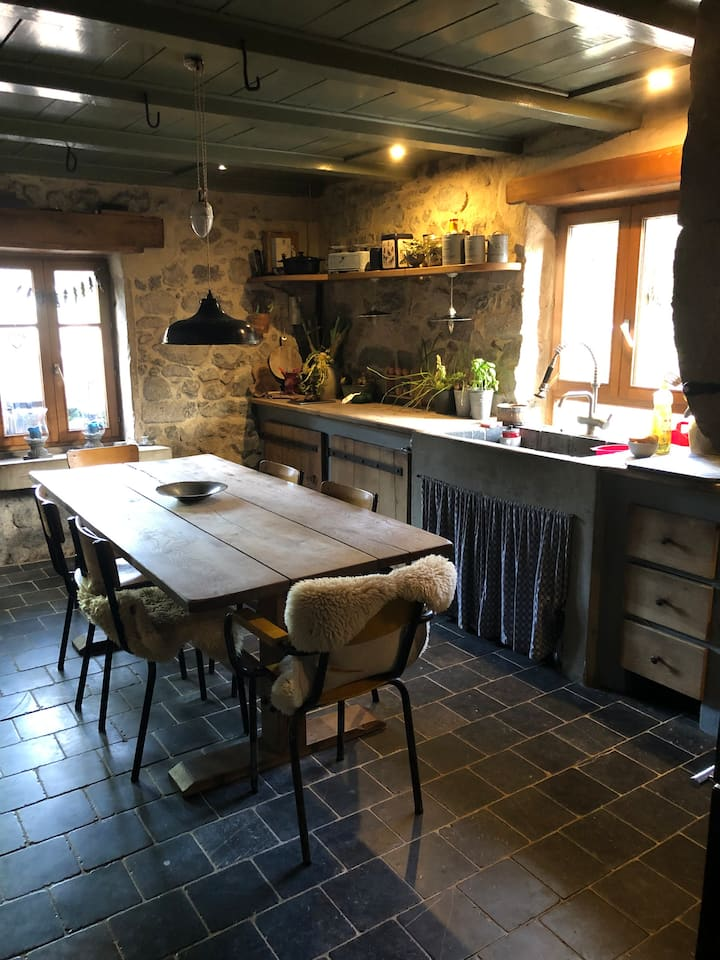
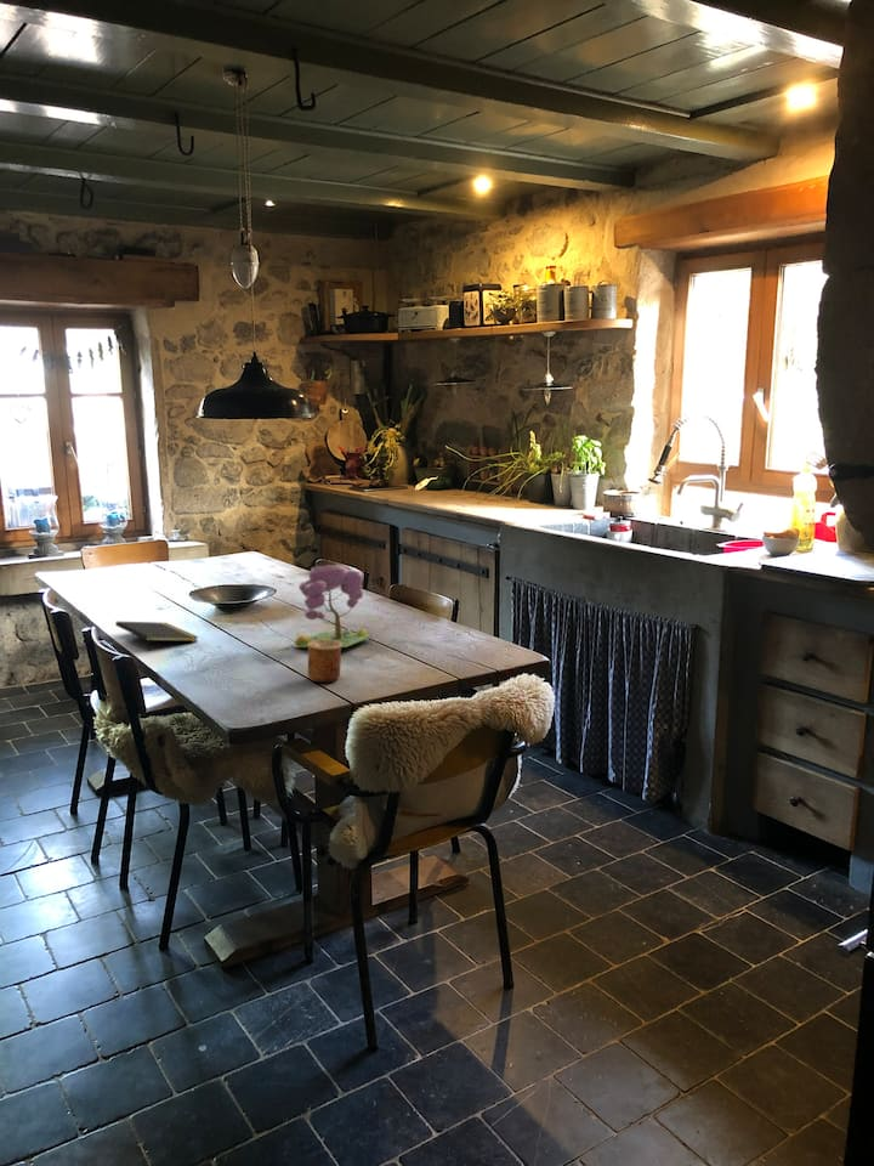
+ cup [307,639,342,684]
+ notepad [114,621,199,652]
+ plant [293,562,375,649]
